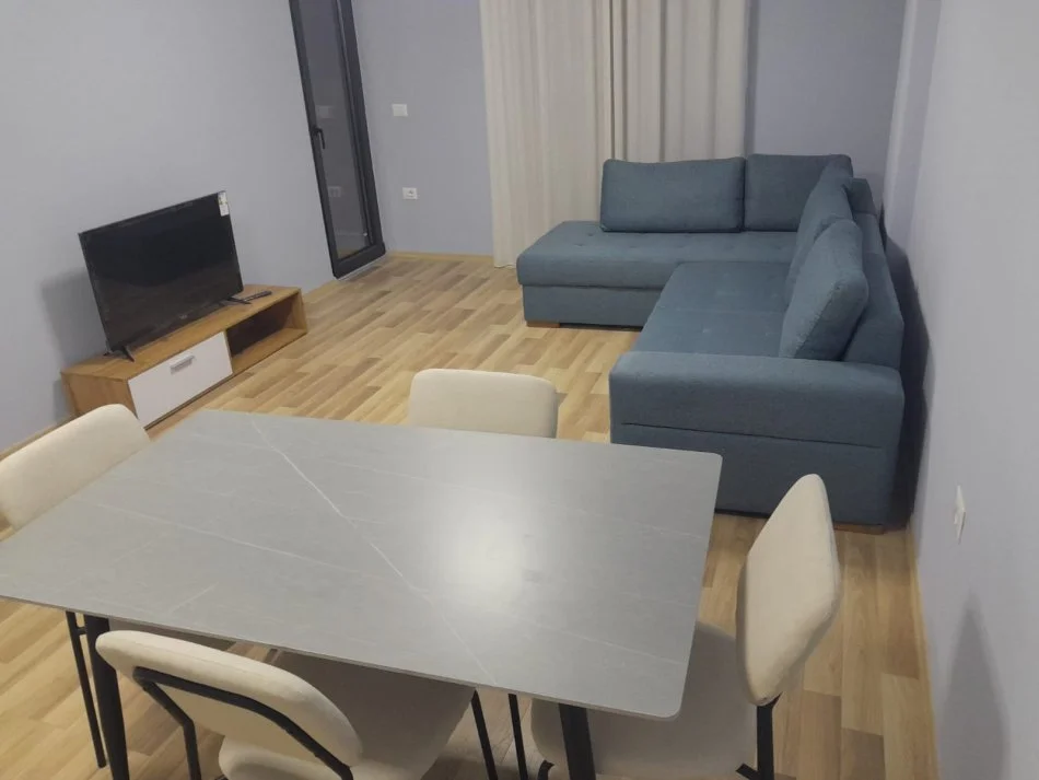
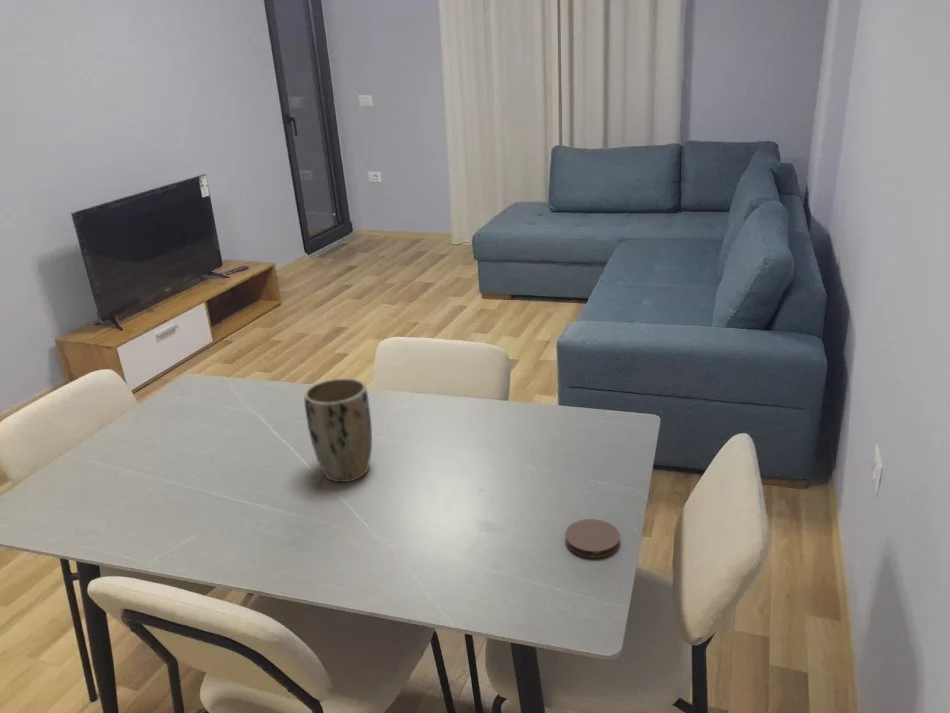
+ plant pot [303,378,373,483]
+ coaster [564,518,621,558]
